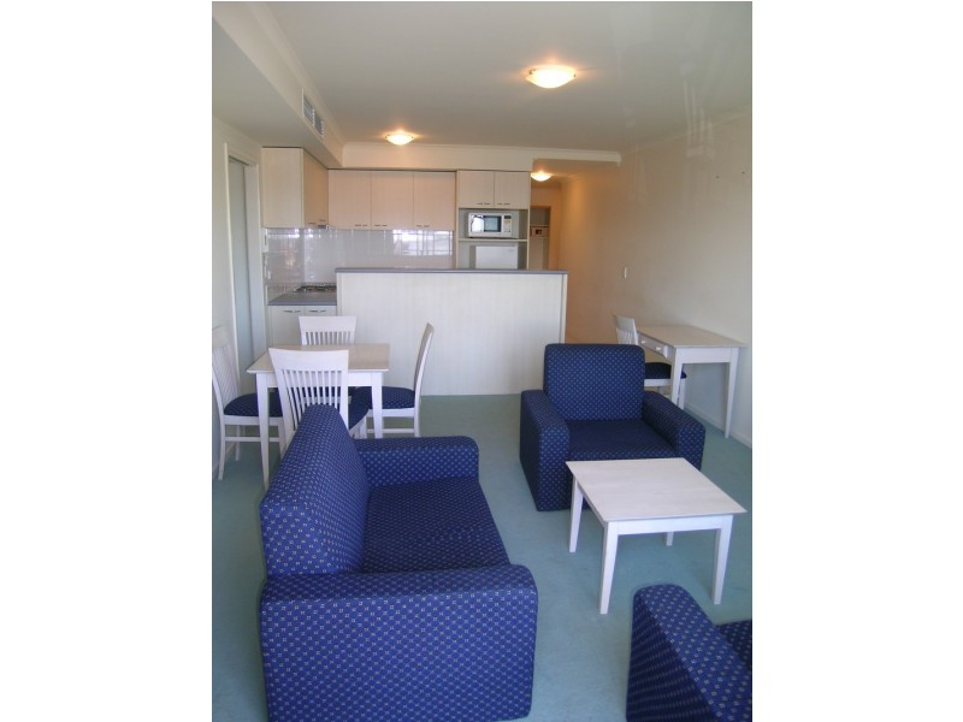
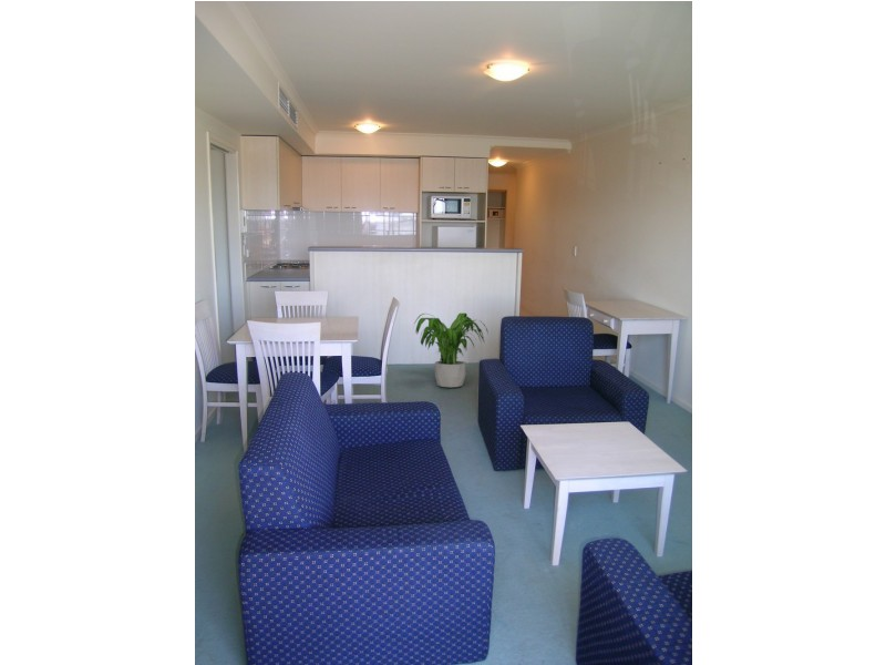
+ potted plant [413,313,490,388]
